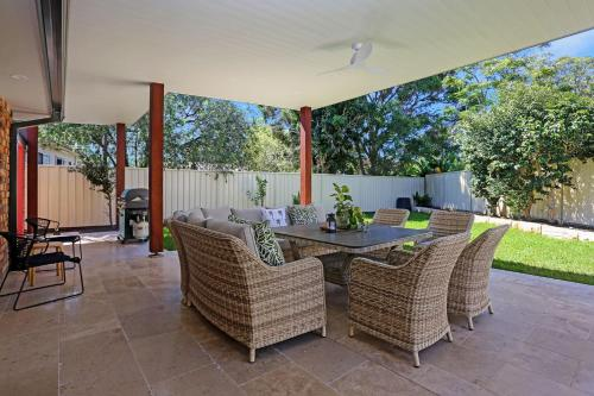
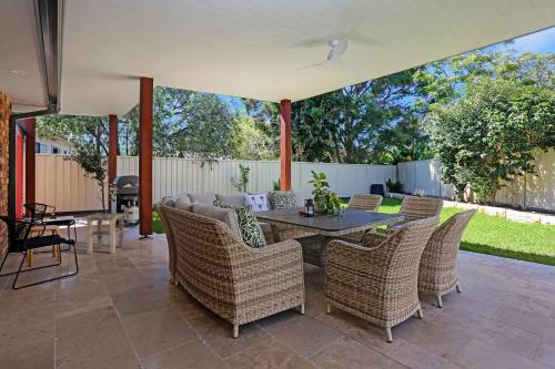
+ side table [80,212,128,255]
